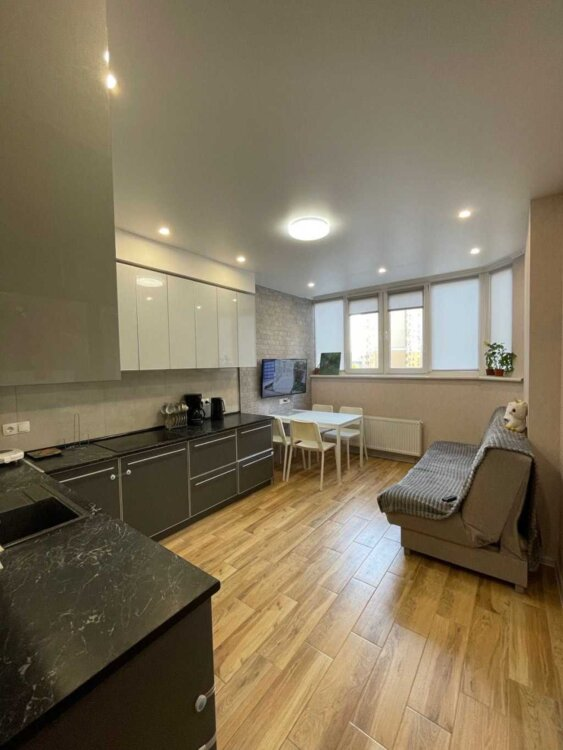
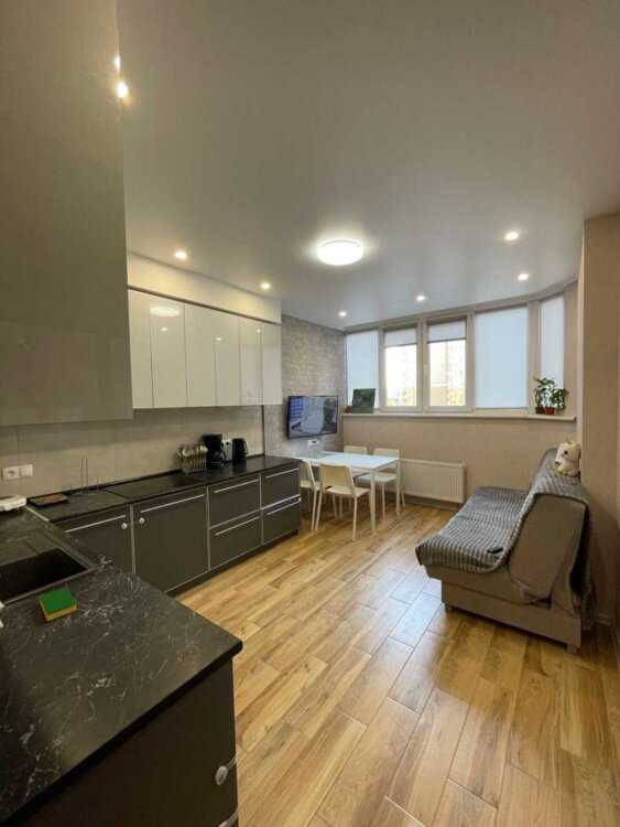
+ dish sponge [39,587,77,622]
